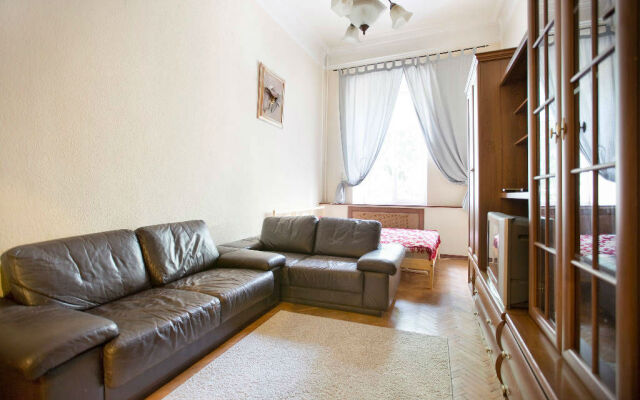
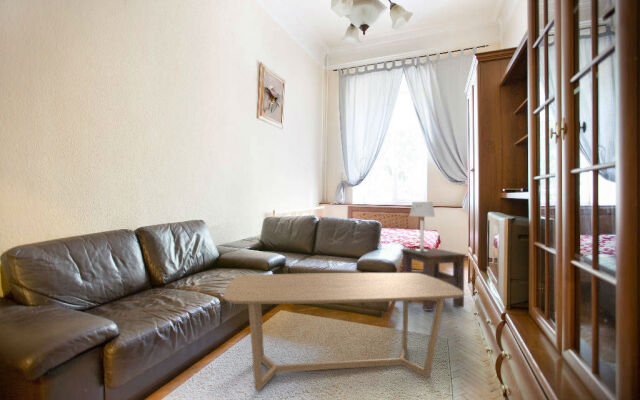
+ coffee table [223,272,466,391]
+ side table [400,248,467,312]
+ table lamp [409,201,436,251]
